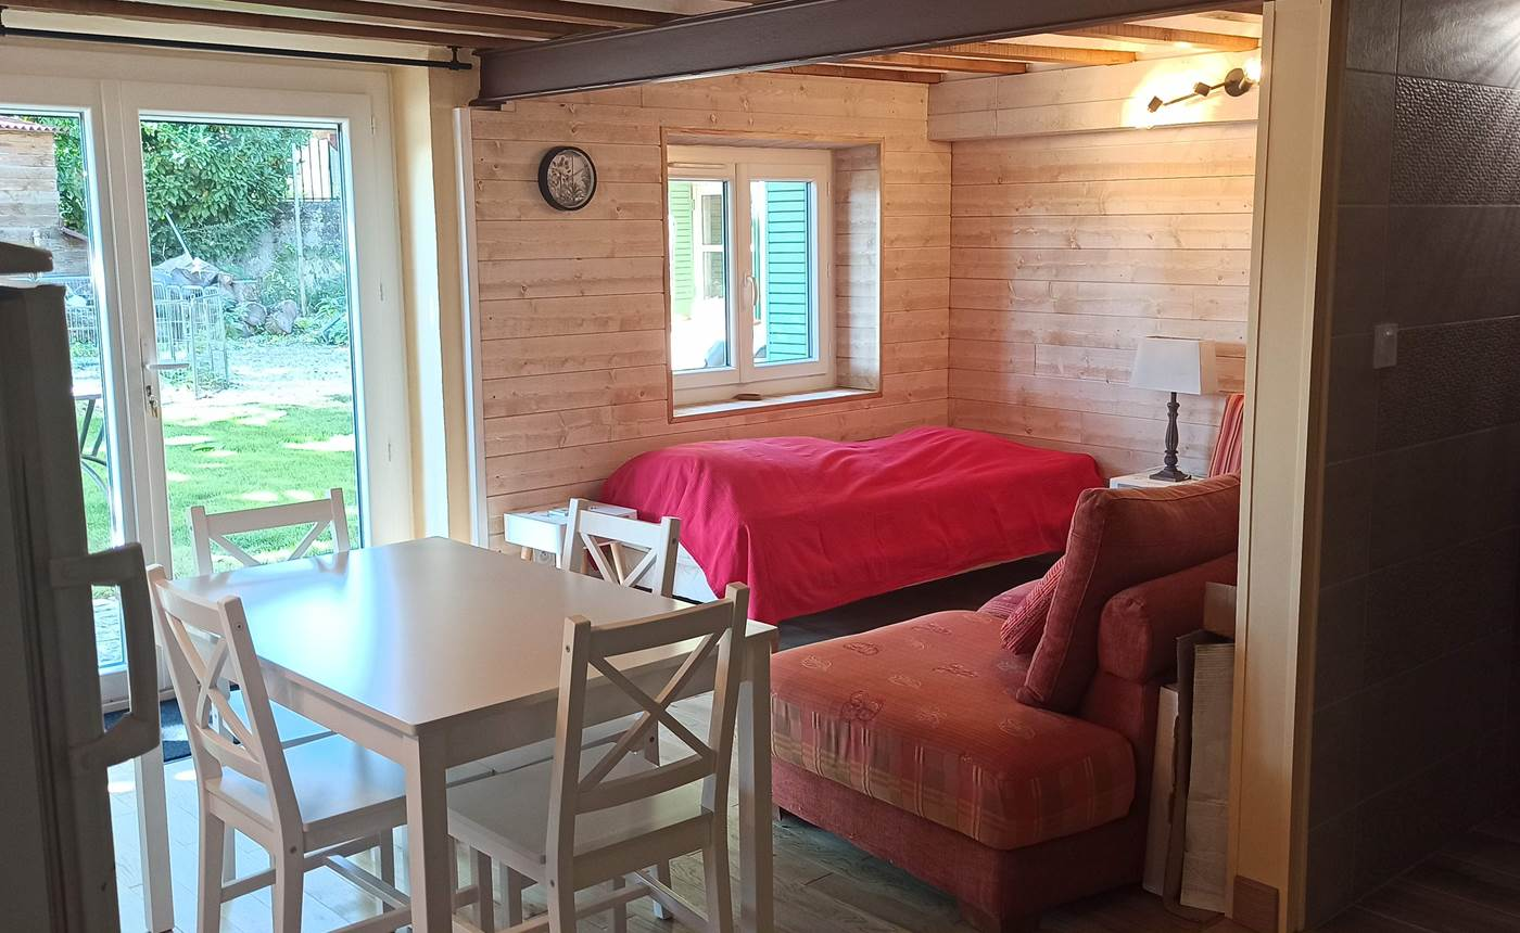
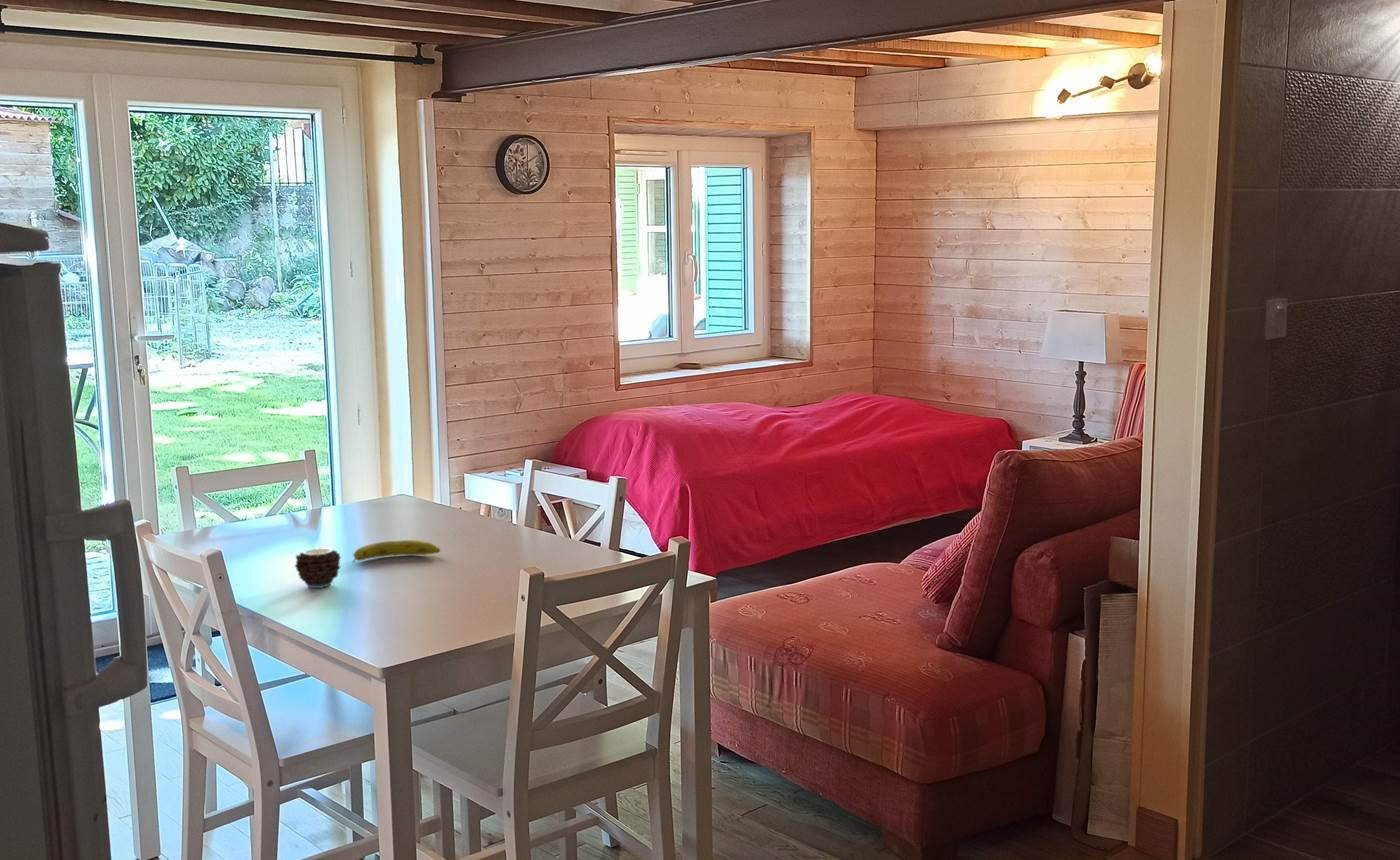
+ fruit [352,539,441,564]
+ candle [294,543,342,589]
